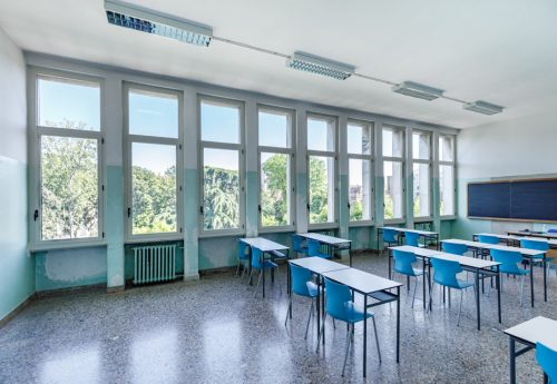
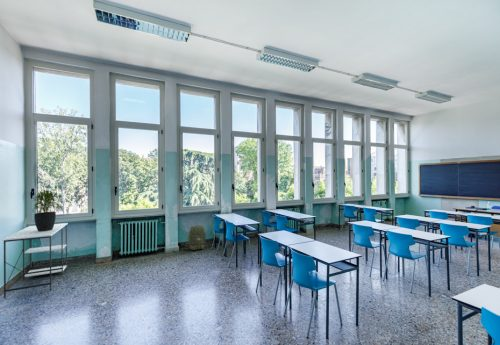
+ backpack [187,224,207,251]
+ desk [1,222,69,299]
+ potted plant [31,189,61,232]
